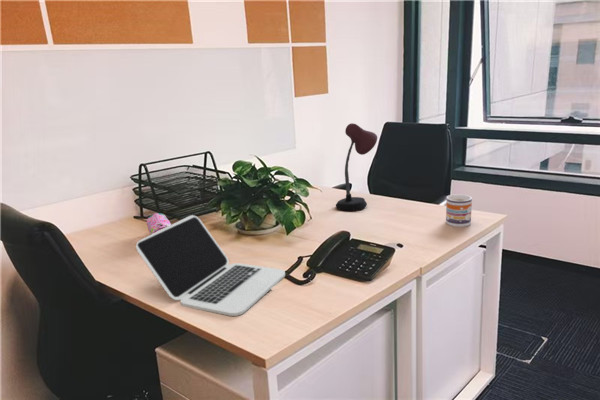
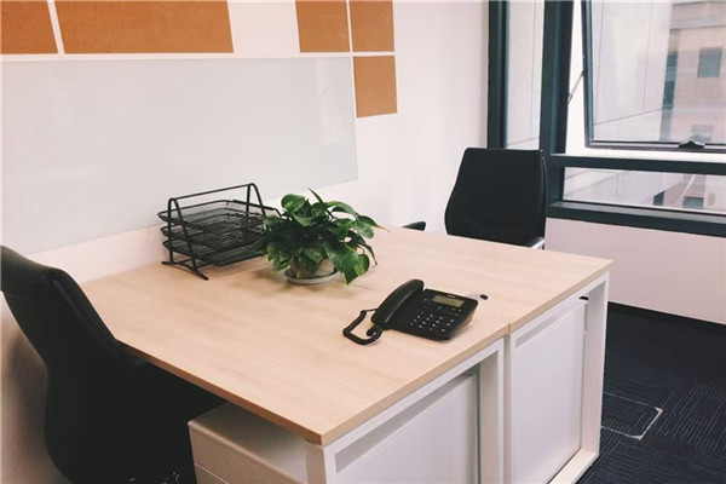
- pencil case [146,212,172,235]
- laptop [135,214,286,317]
- mug [445,193,473,228]
- desk lamp [335,122,378,212]
